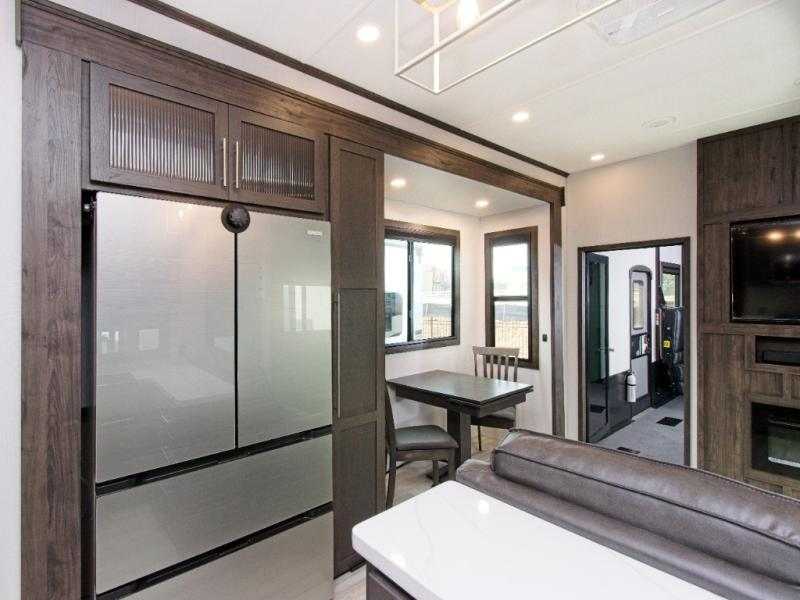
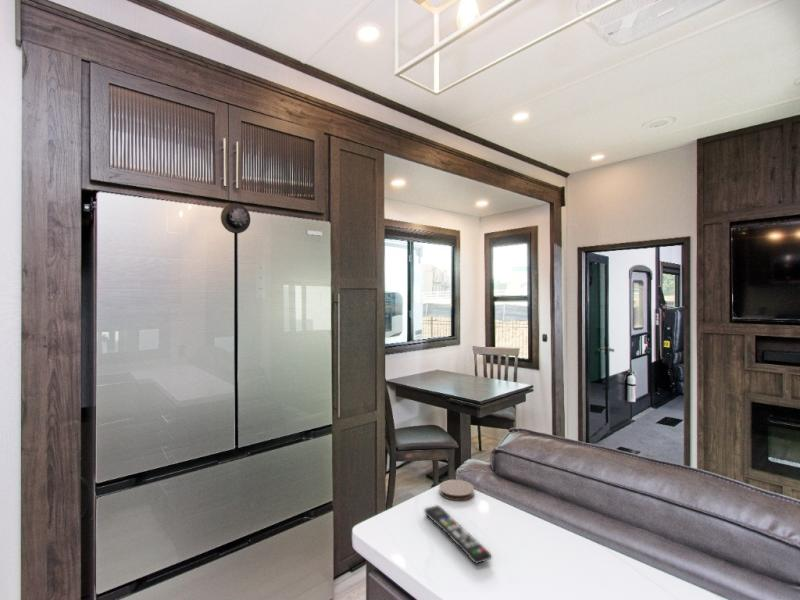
+ remote control [423,504,493,565]
+ coaster [438,479,475,502]
